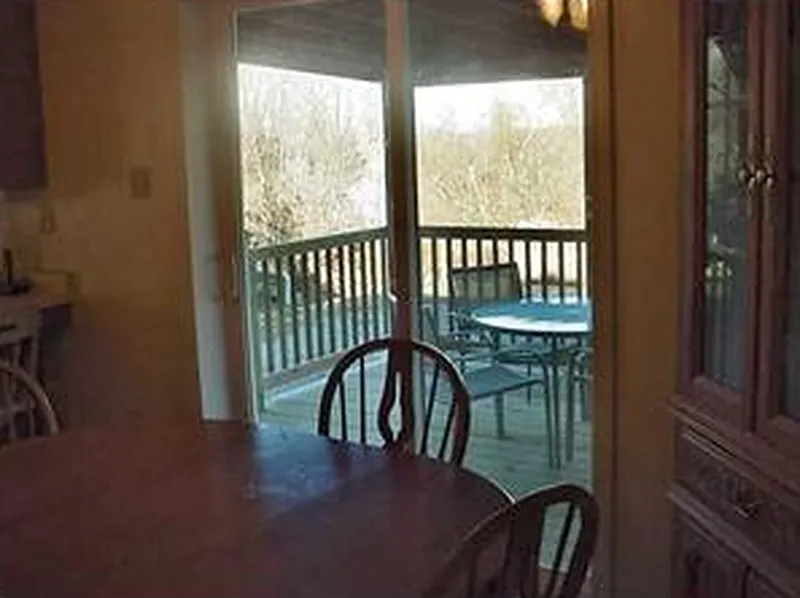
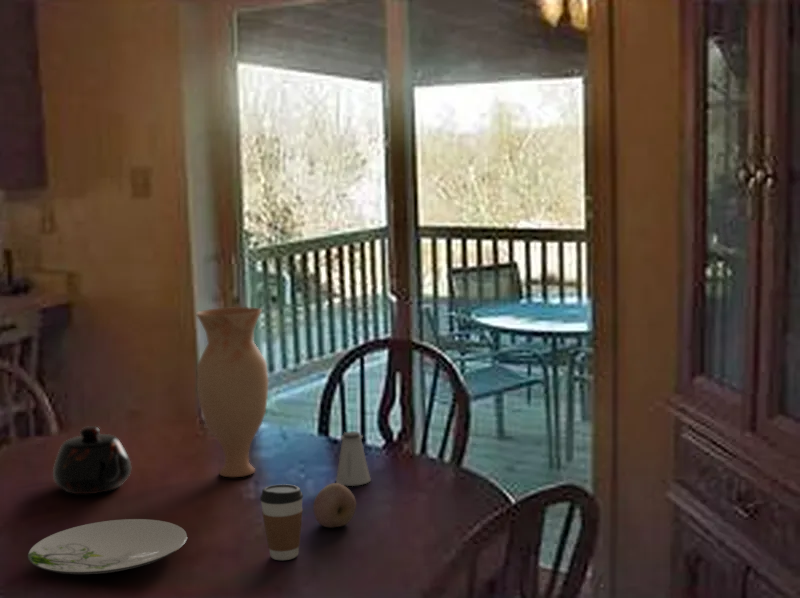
+ fruit [312,482,357,529]
+ saltshaker [335,430,372,487]
+ plate [27,518,188,575]
+ coffee cup [259,483,304,561]
+ teapot [52,425,132,495]
+ vase [195,306,269,478]
